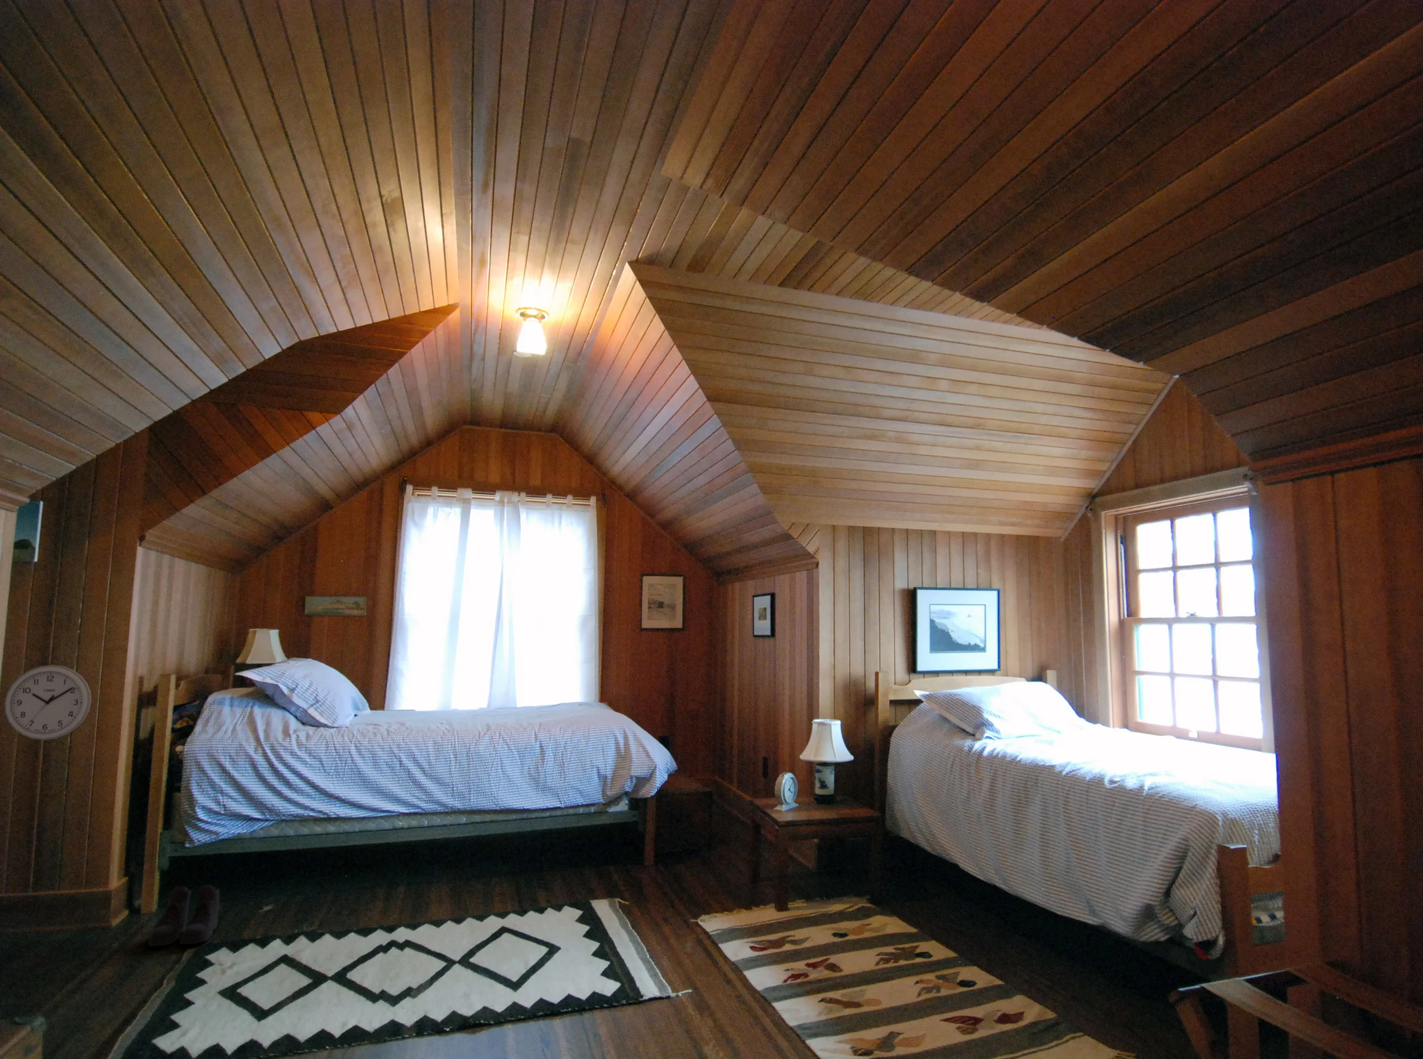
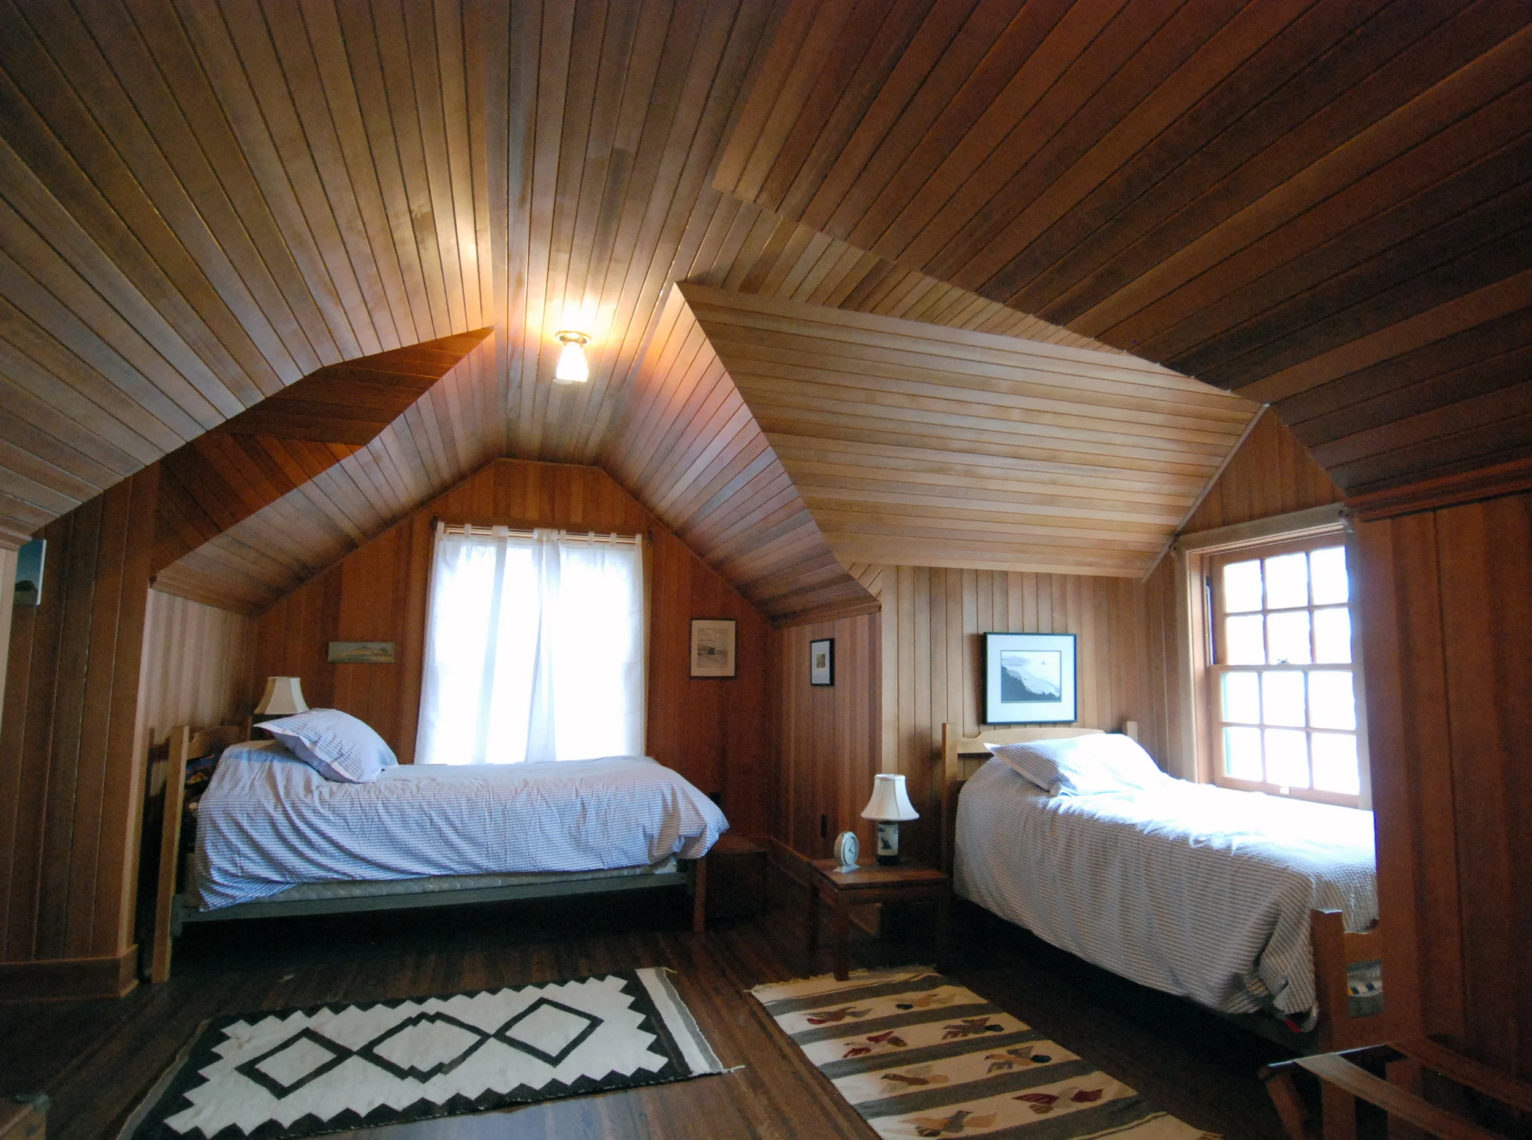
- wall clock [4,664,91,741]
- boots [148,884,219,947]
